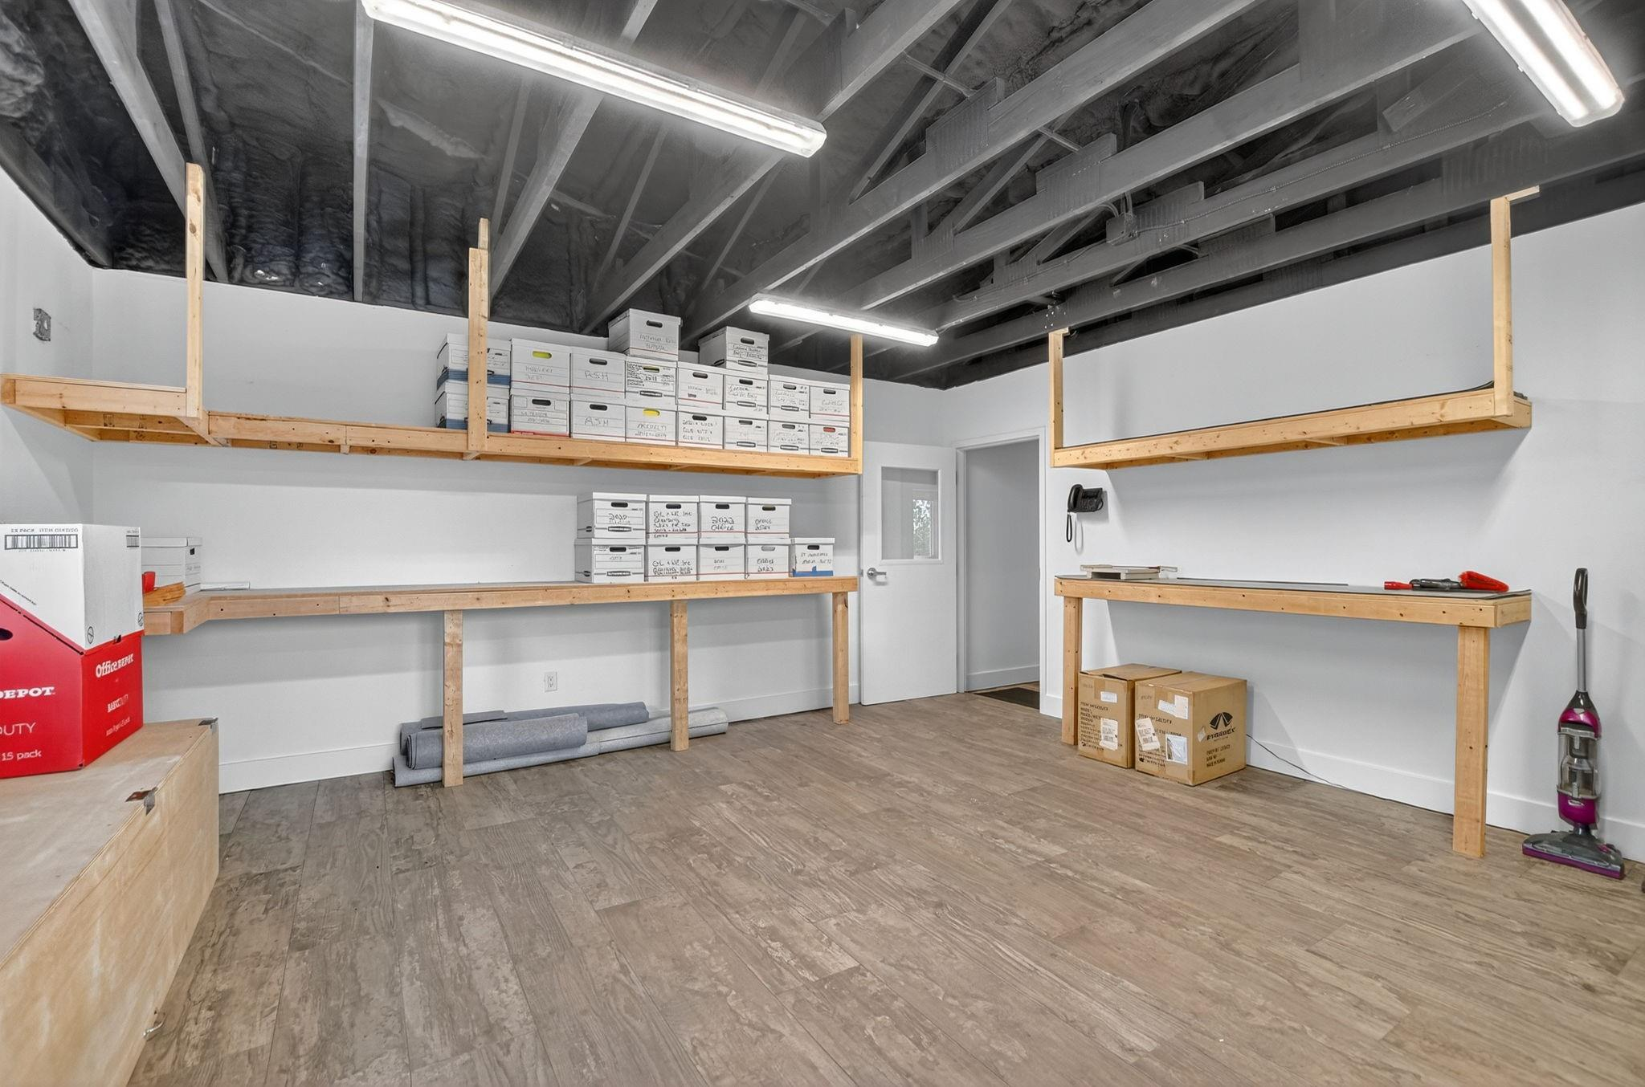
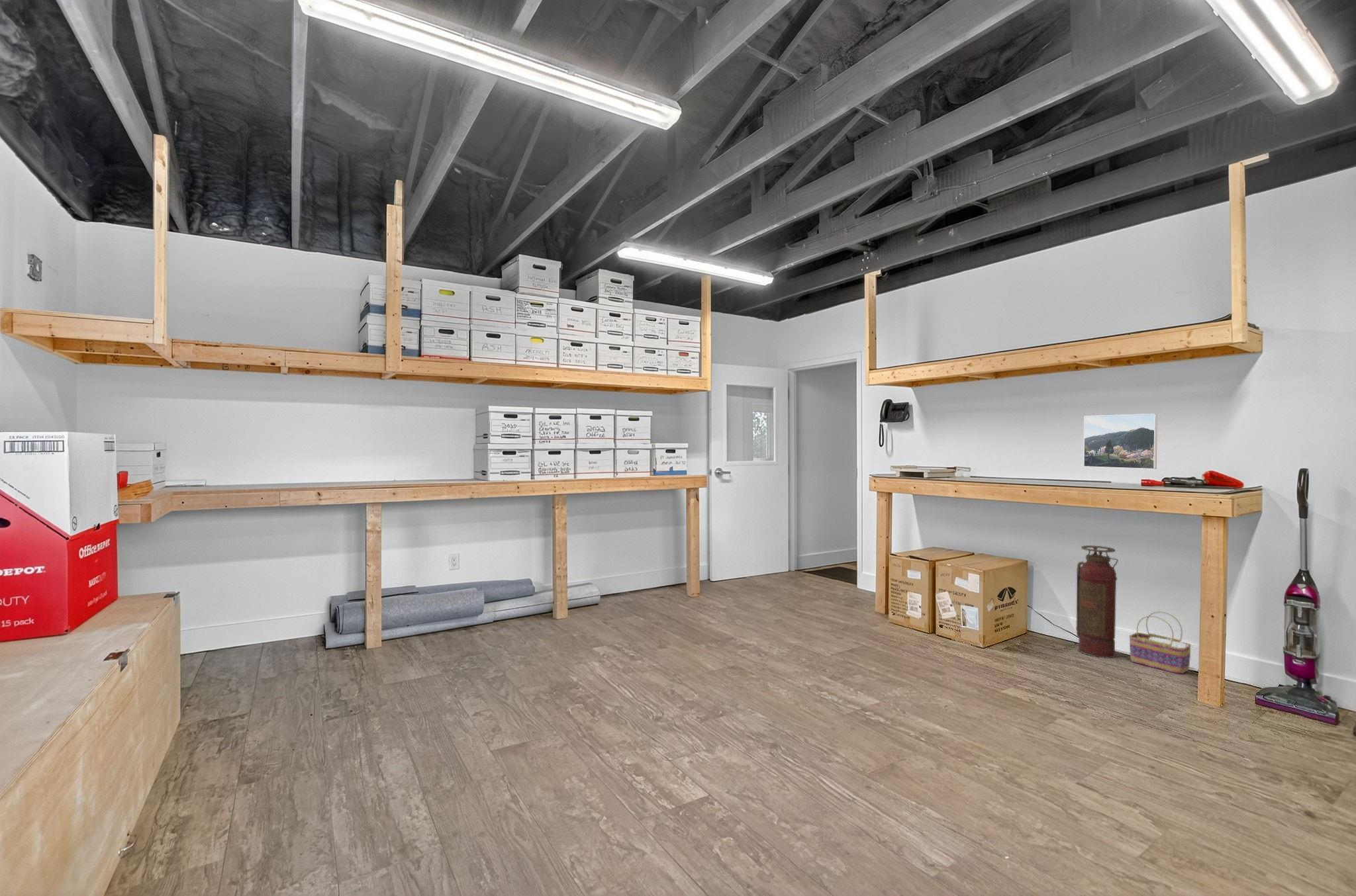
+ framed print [1083,413,1158,470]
+ fire extinguisher [1075,545,1119,659]
+ basket [1128,611,1192,674]
